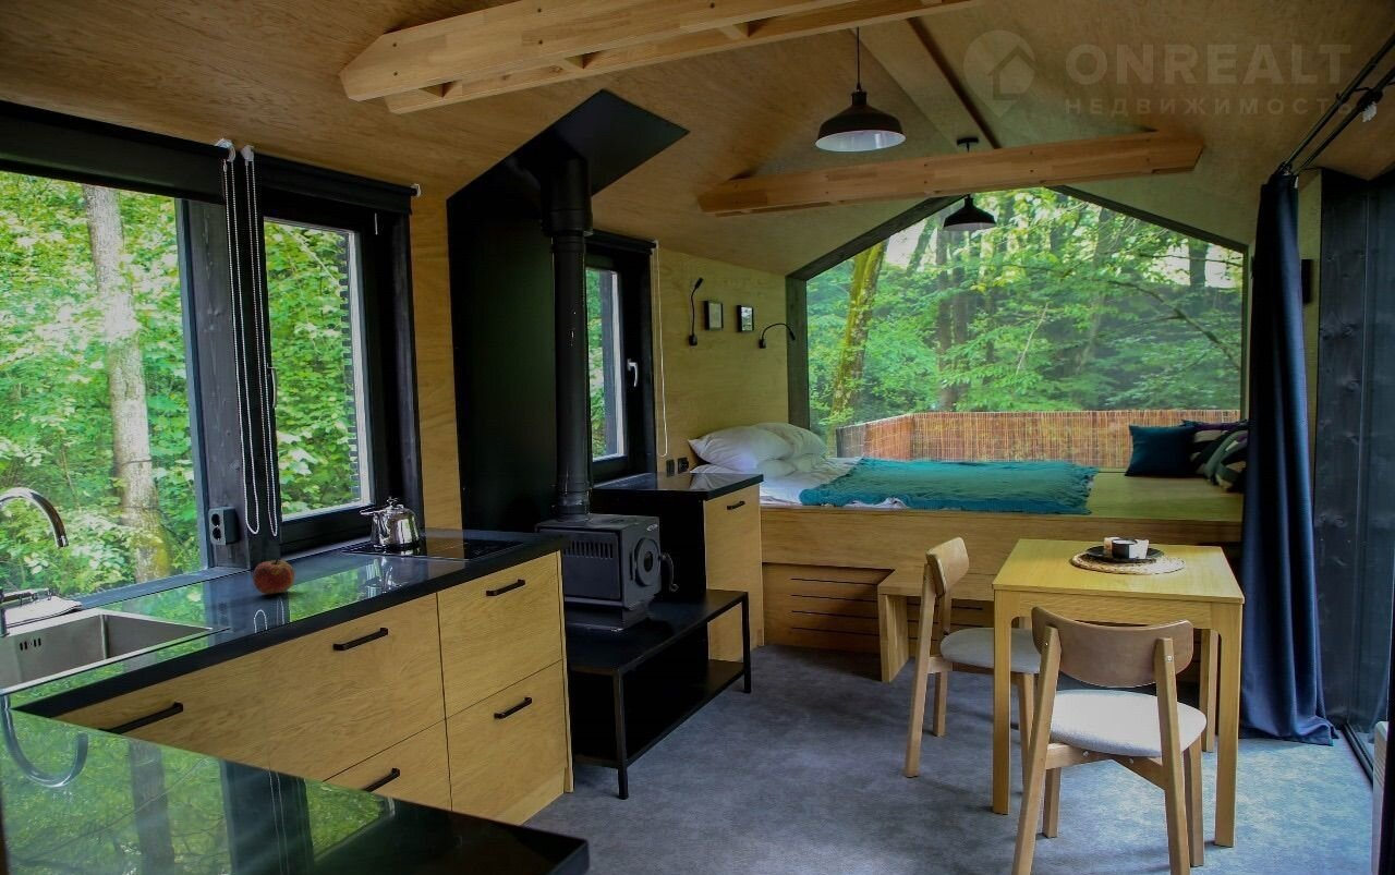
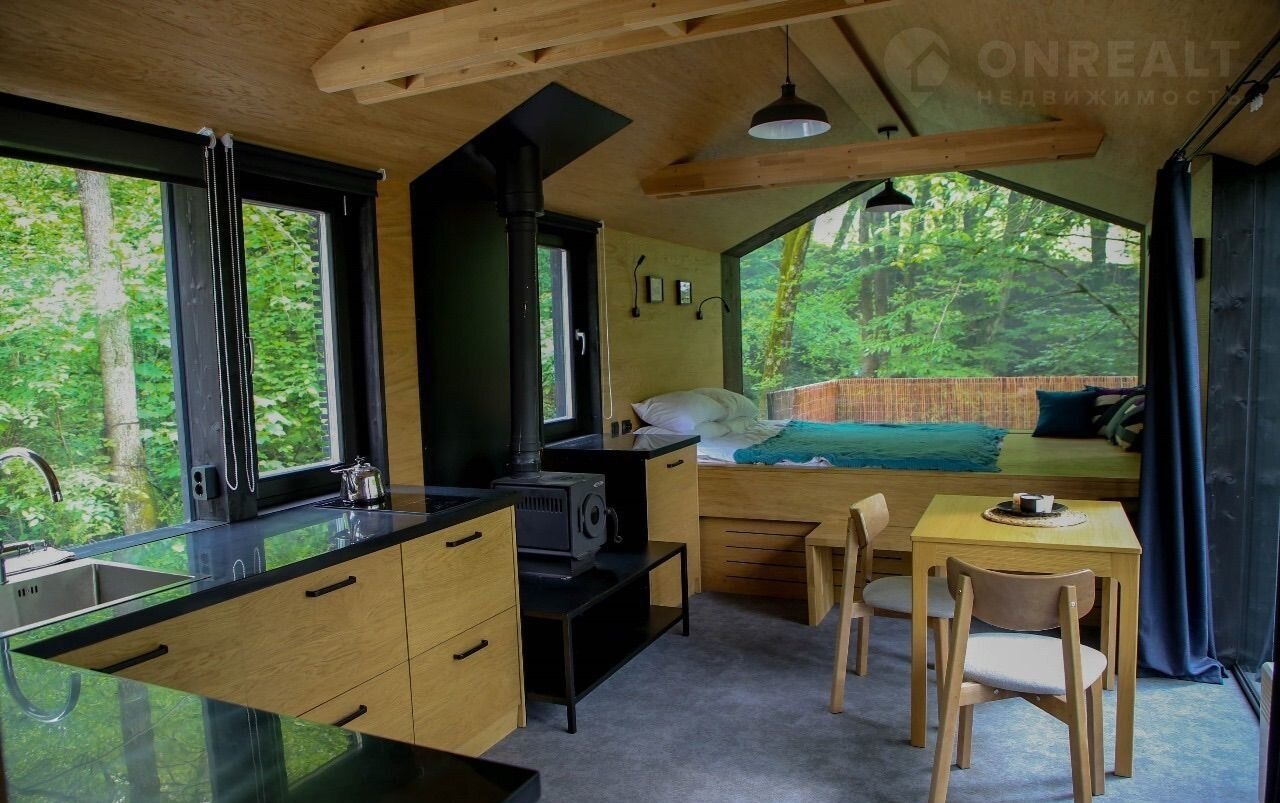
- fruit [252,558,296,595]
